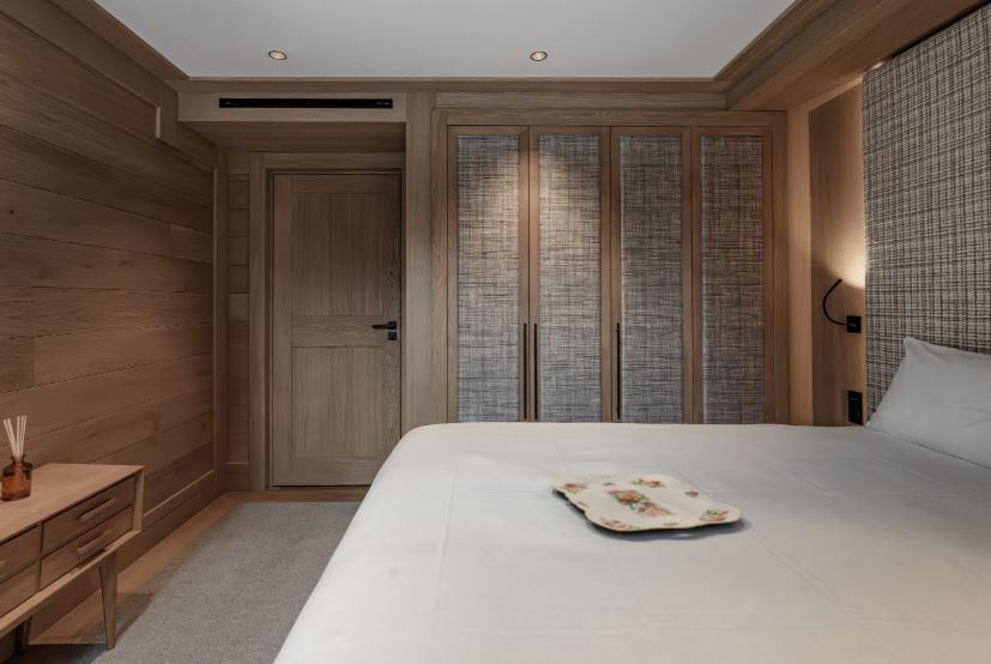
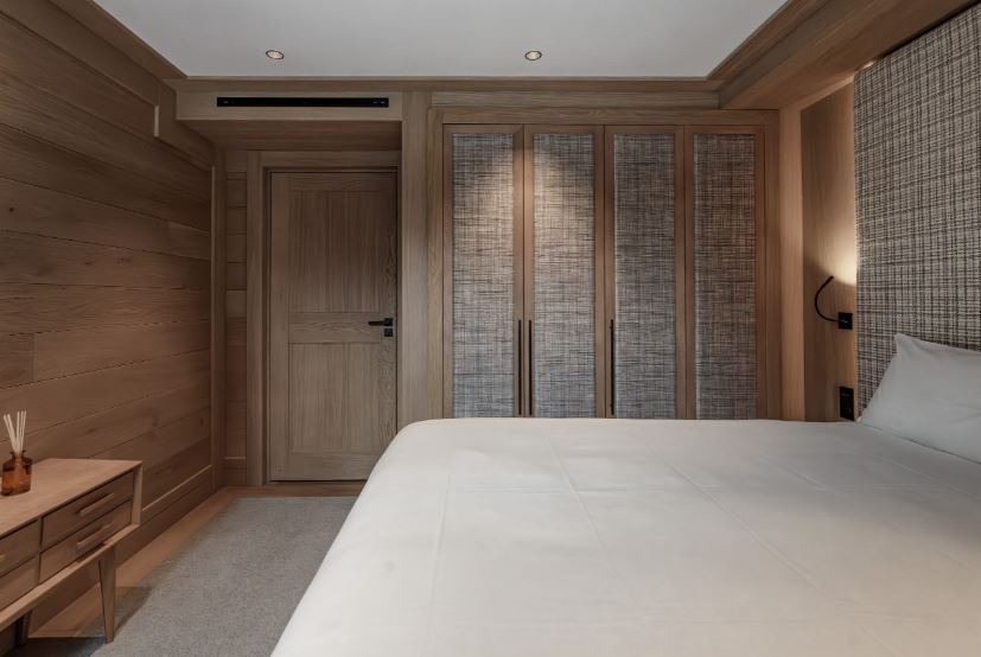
- serving tray [550,472,742,532]
